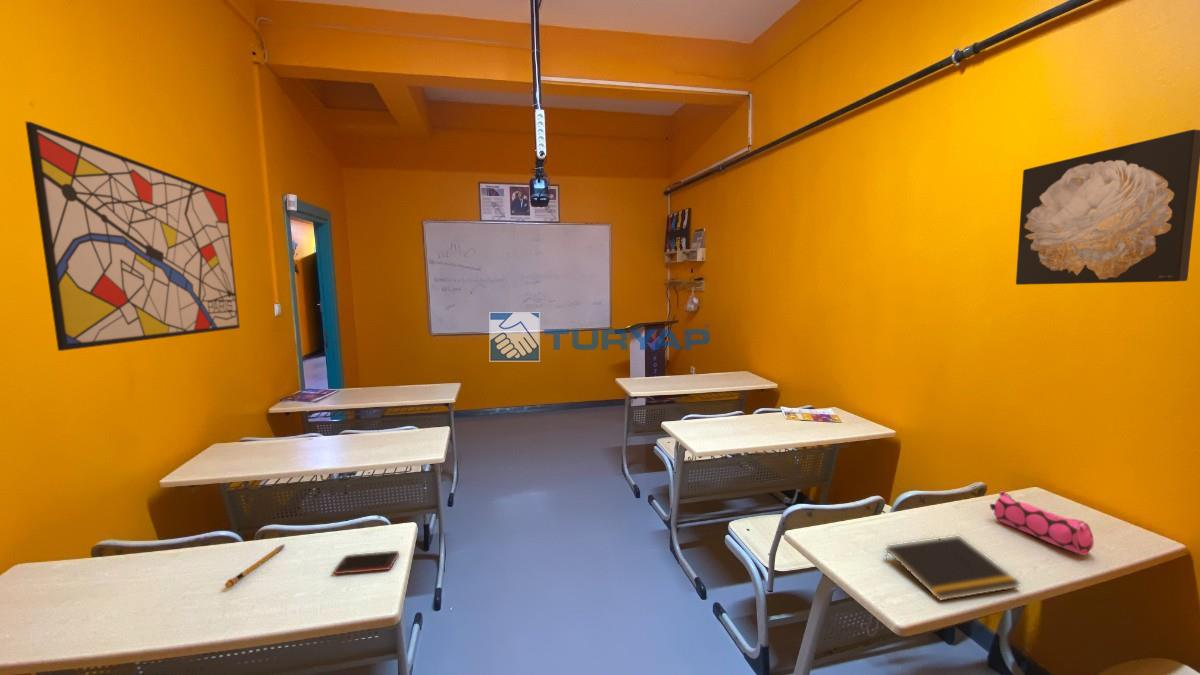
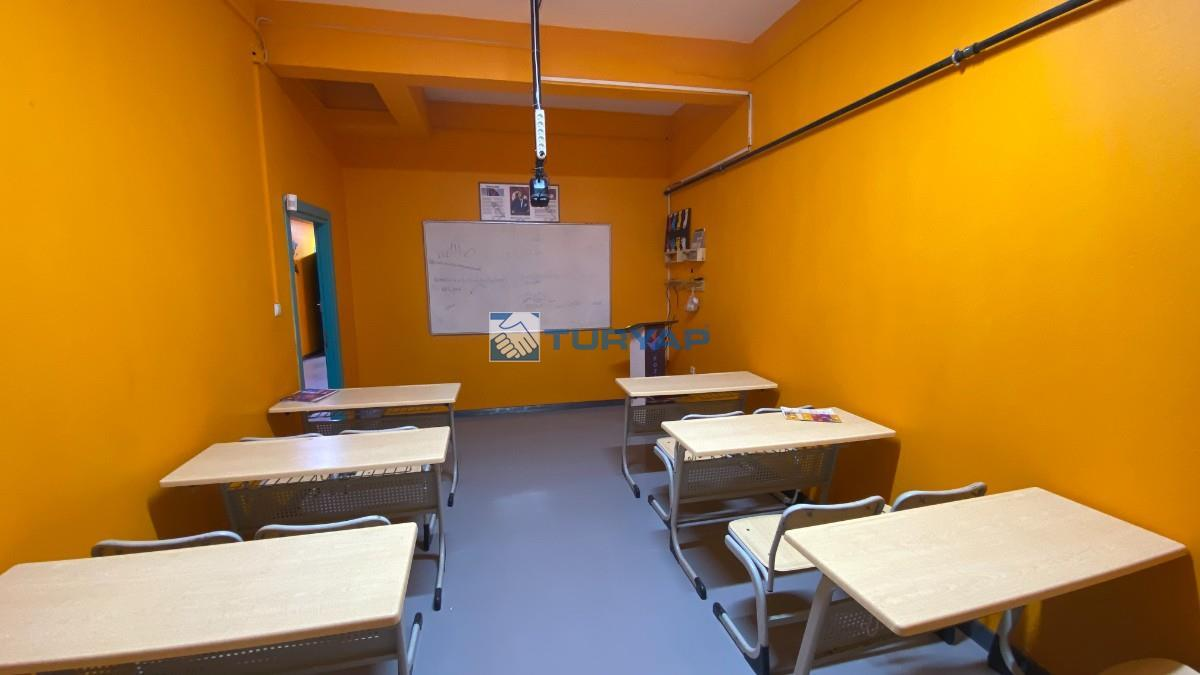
- cell phone [333,550,400,575]
- wall art [24,121,241,352]
- wall art [1015,128,1200,286]
- pencil case [989,490,1095,556]
- pencil [224,543,286,589]
- notepad [883,535,1022,602]
